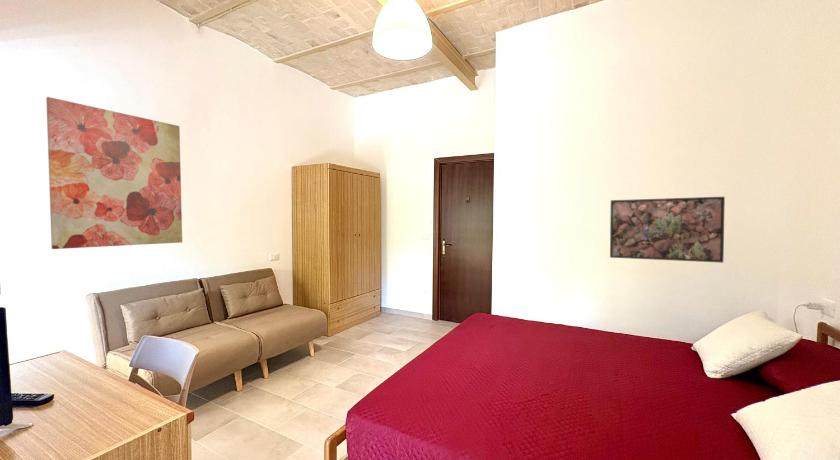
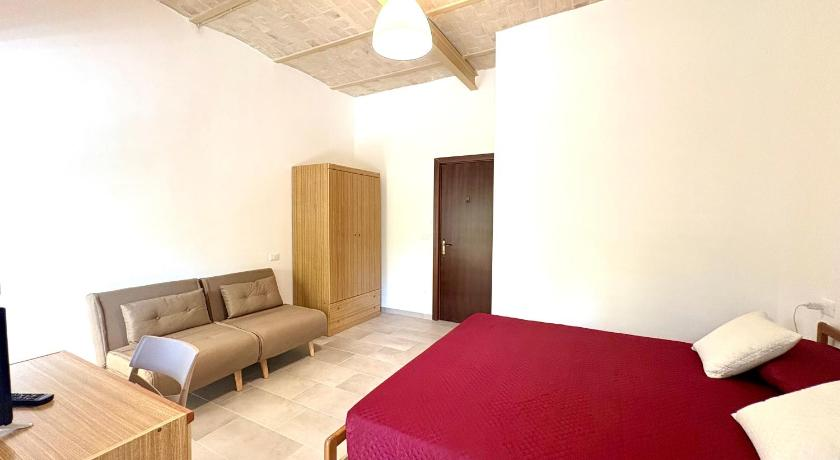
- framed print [609,196,726,264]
- wall art [45,96,183,250]
